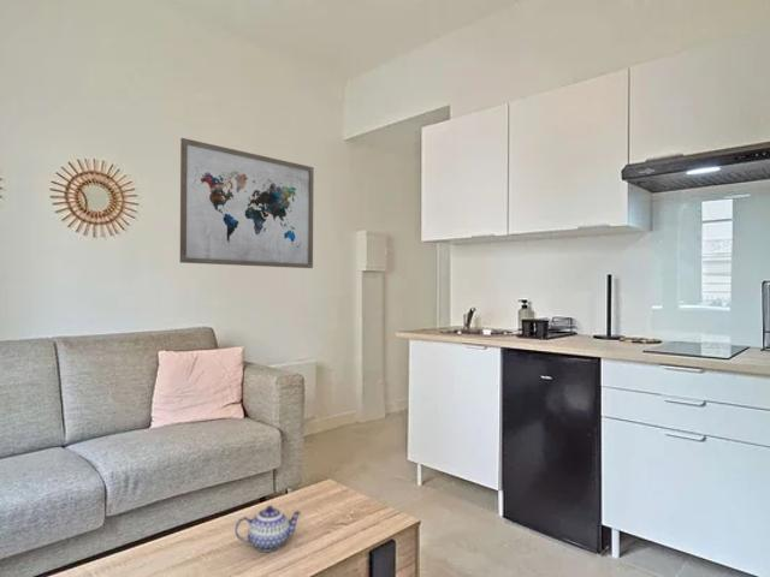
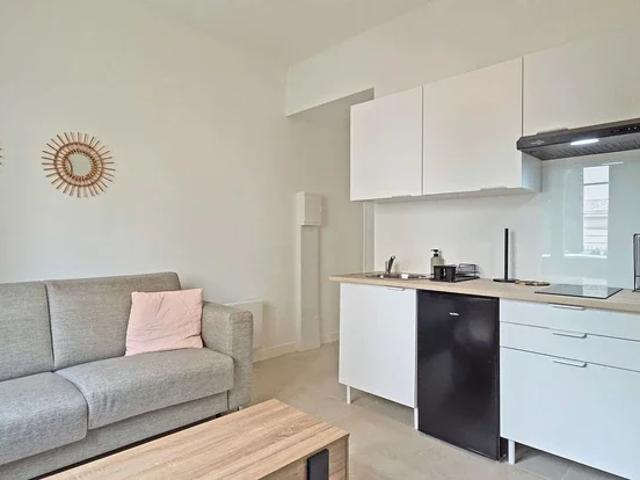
- wall art [179,137,315,269]
- teapot [233,504,303,553]
